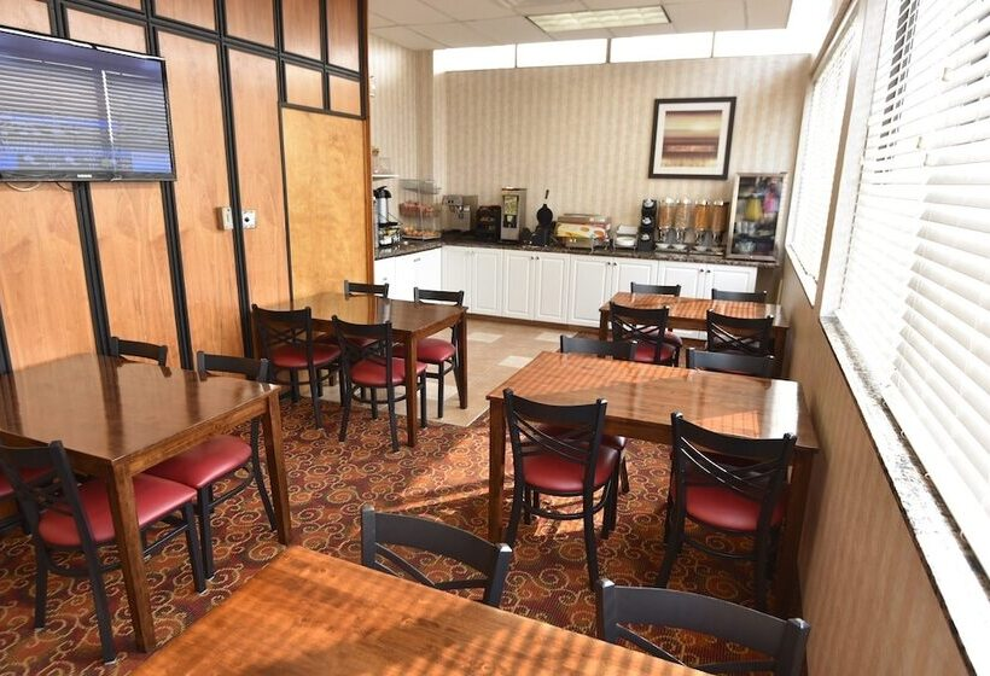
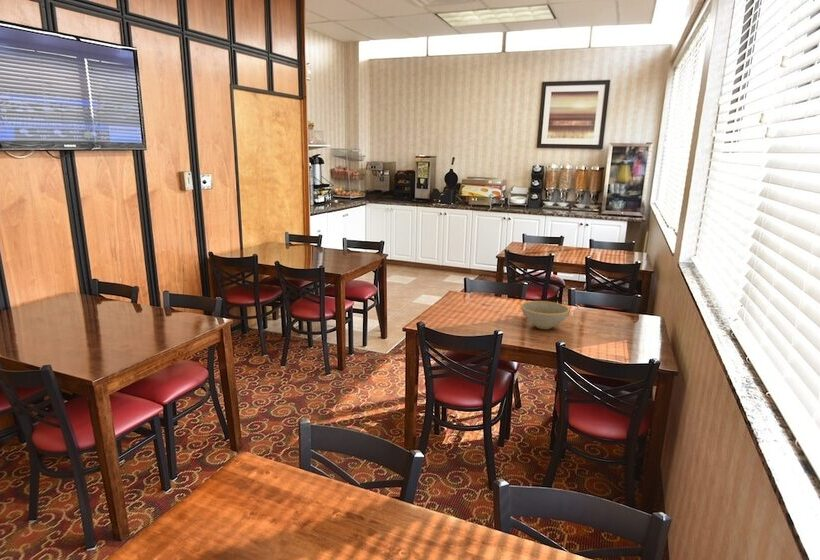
+ bowl [520,300,571,330]
